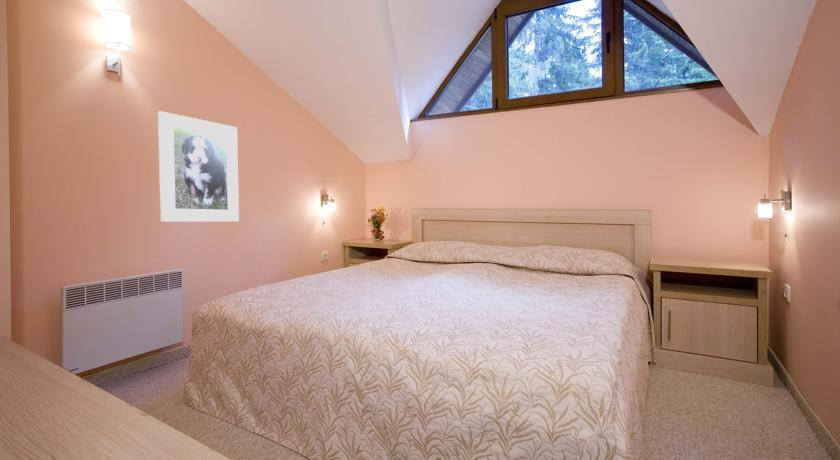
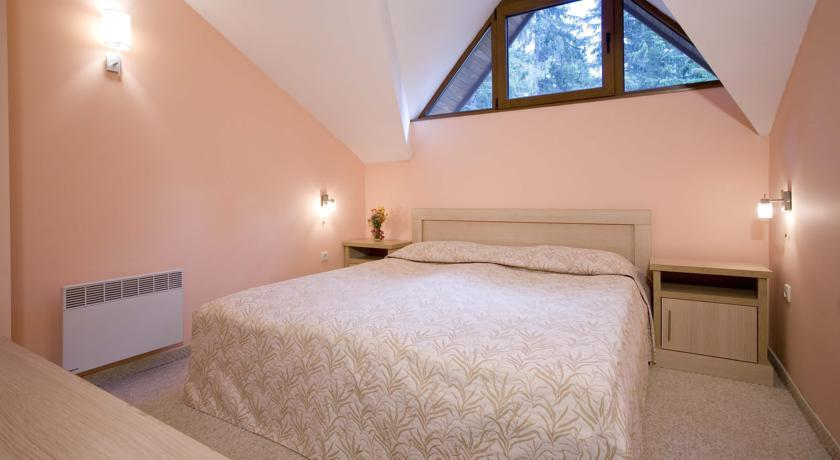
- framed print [157,110,240,223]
